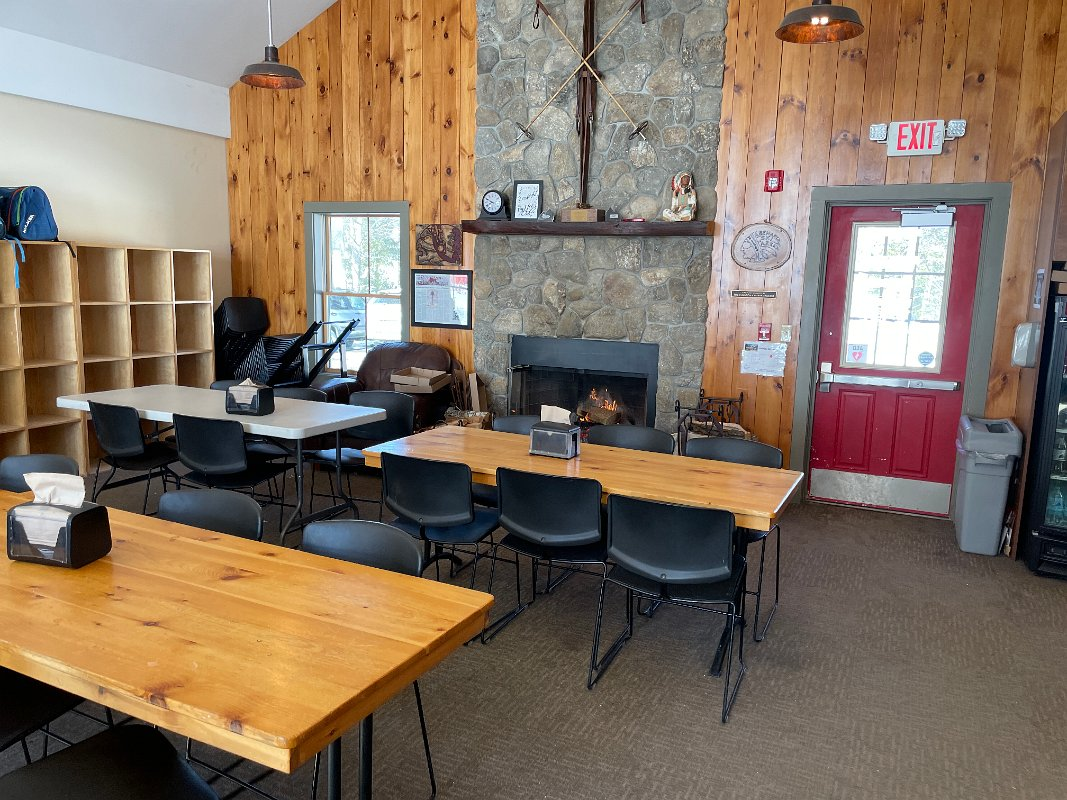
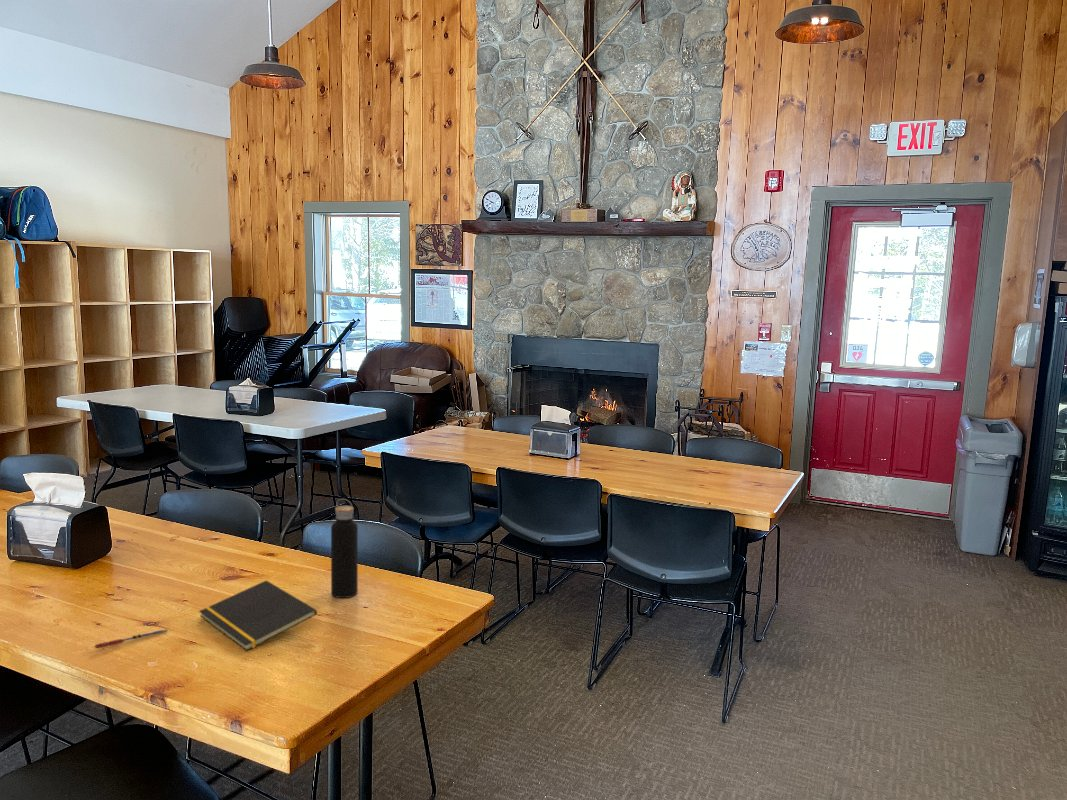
+ pen [94,628,169,649]
+ water bottle [330,498,359,599]
+ notepad [198,579,318,652]
